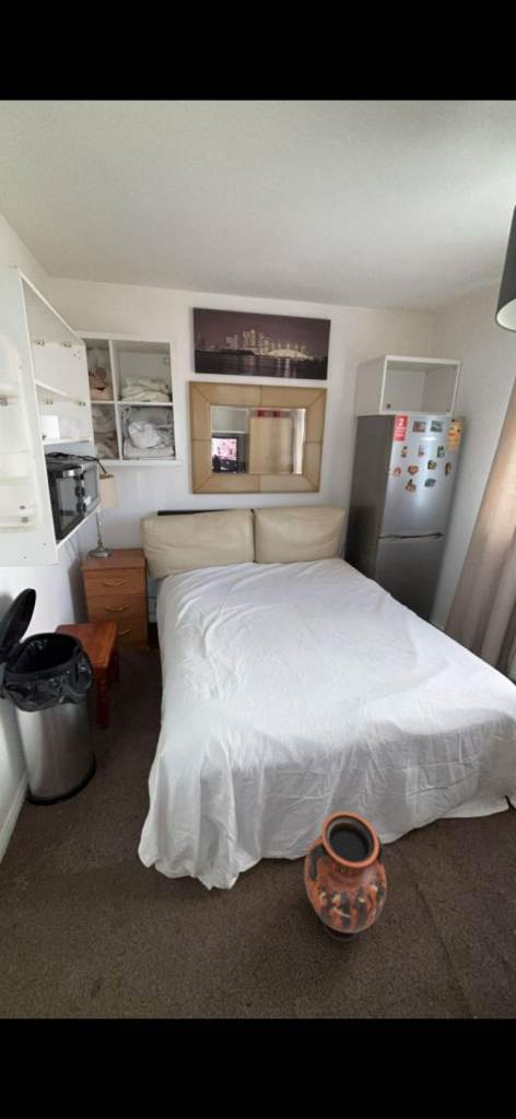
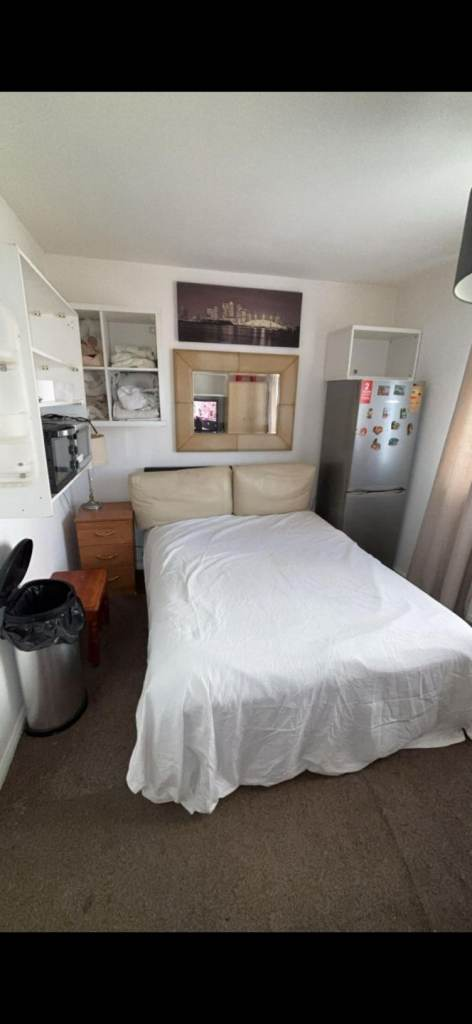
- vase [303,811,388,943]
